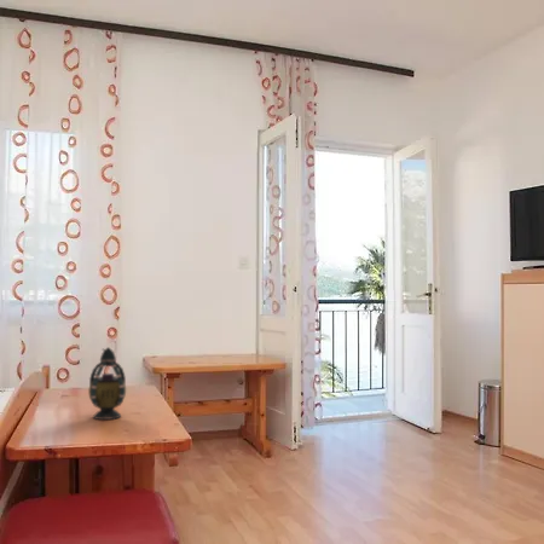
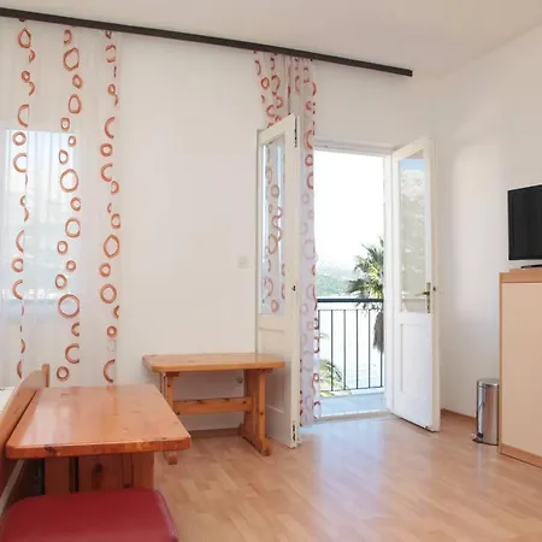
- teapot [87,346,127,421]
